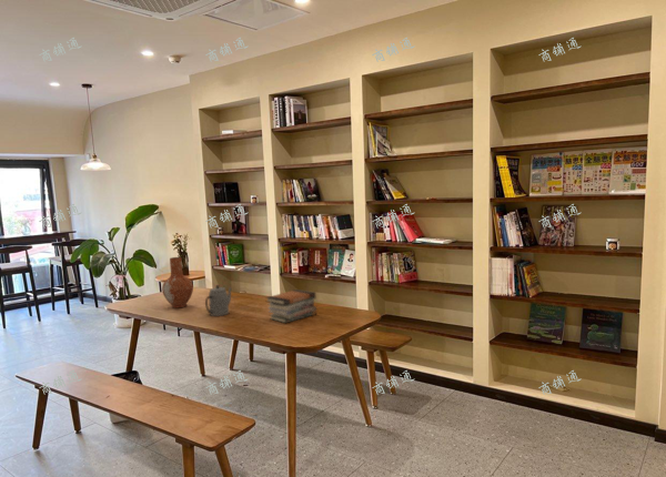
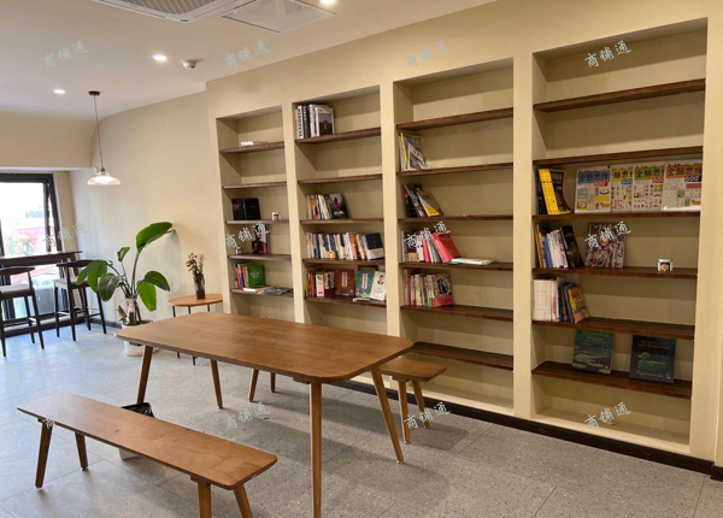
- vase [161,256,194,309]
- teapot [204,284,233,317]
- book stack [264,288,317,324]
